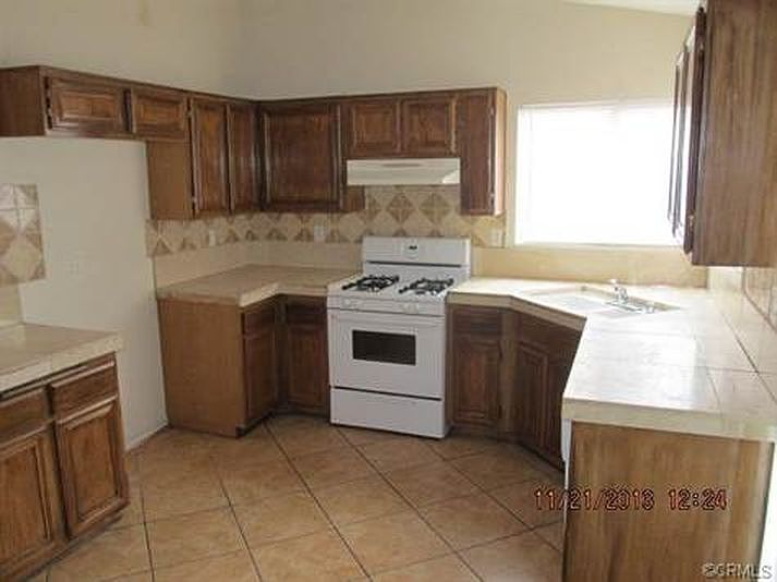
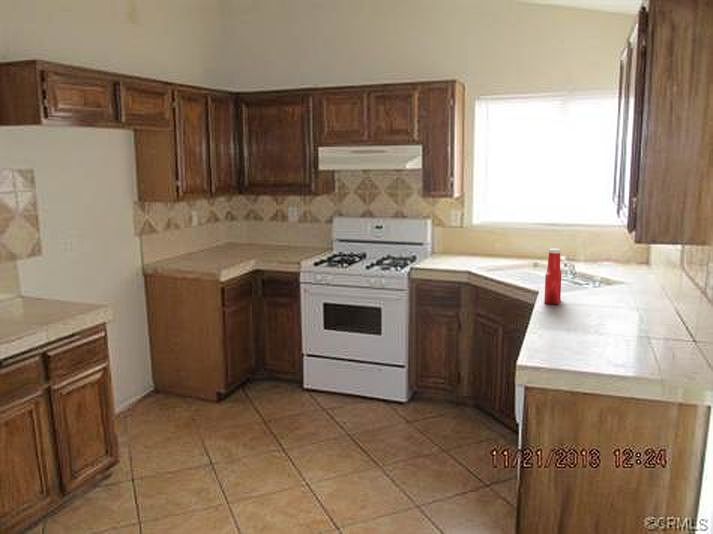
+ soap bottle [543,248,562,305]
